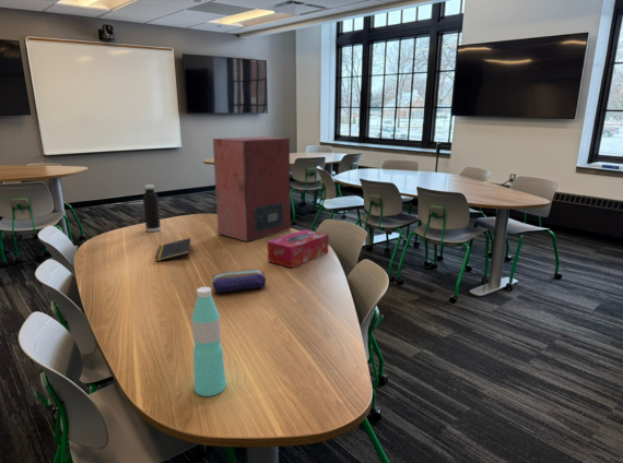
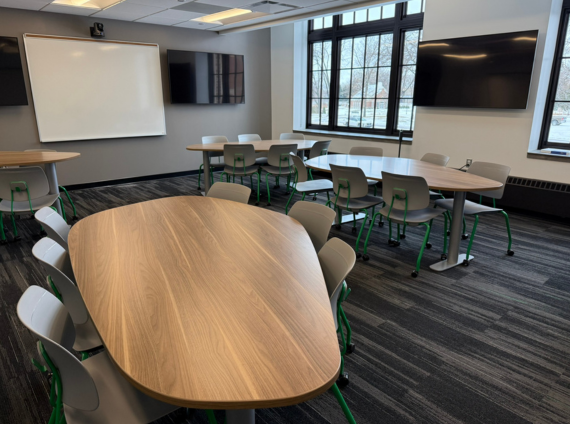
- speaker [212,135,292,242]
- water bottle [142,183,162,233]
- tissue box [267,228,329,269]
- water bottle [190,286,227,397]
- notepad [154,237,191,262]
- pencil case [211,269,267,294]
